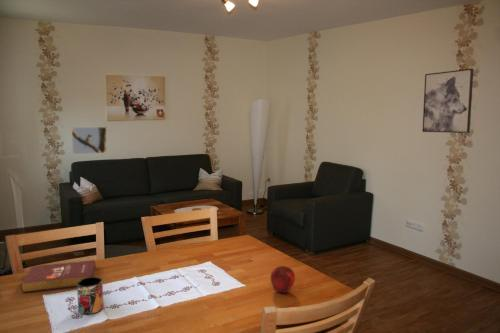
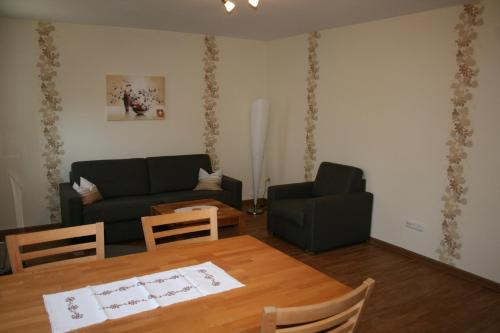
- wall art [421,68,474,134]
- book [20,259,96,294]
- mug [76,276,105,315]
- apple [270,265,296,294]
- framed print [70,126,108,155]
